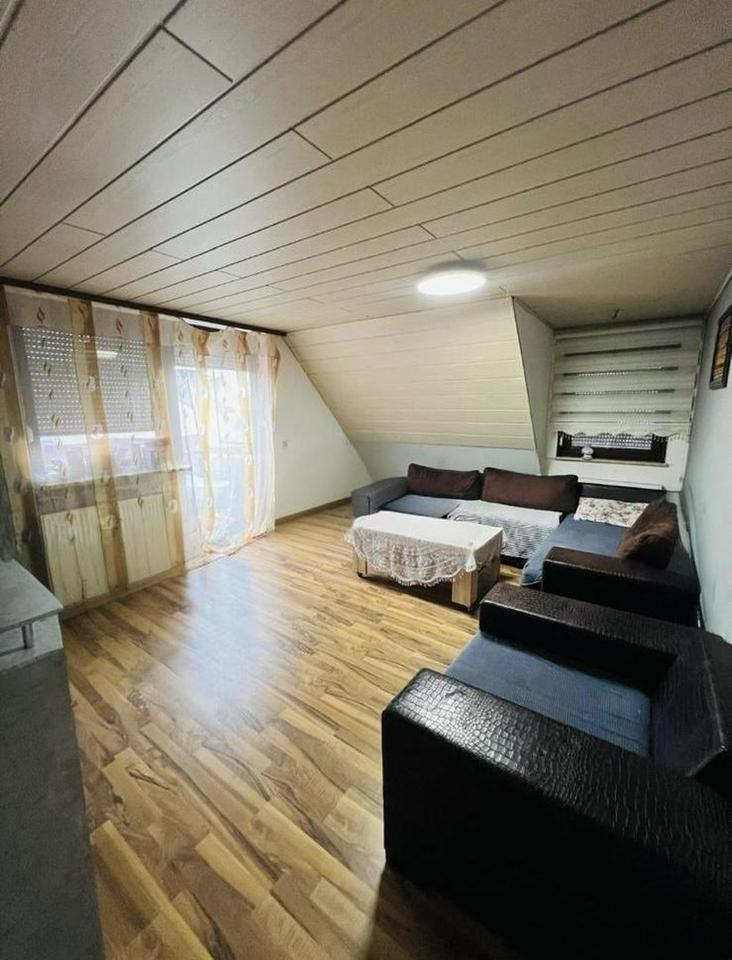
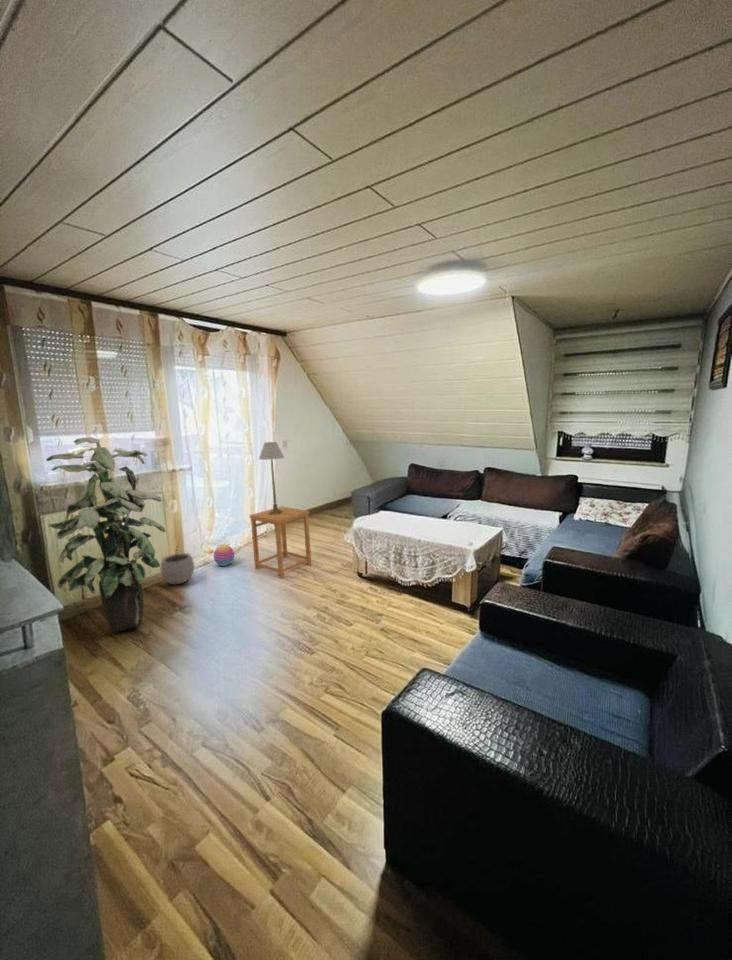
+ table lamp [258,441,286,515]
+ stacking toy [213,543,235,567]
+ indoor plant [45,436,167,633]
+ plant pot [159,546,195,585]
+ side table [248,505,312,578]
